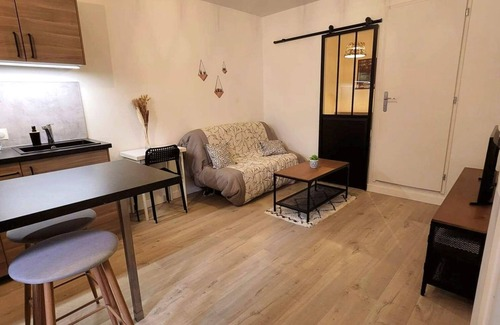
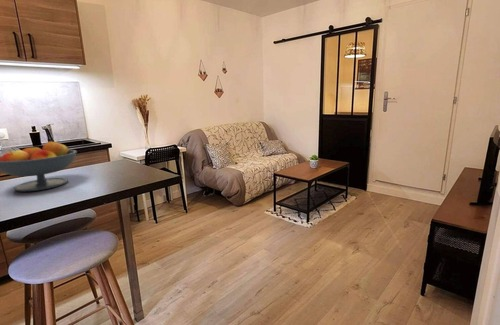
+ fruit bowl [0,141,78,193]
